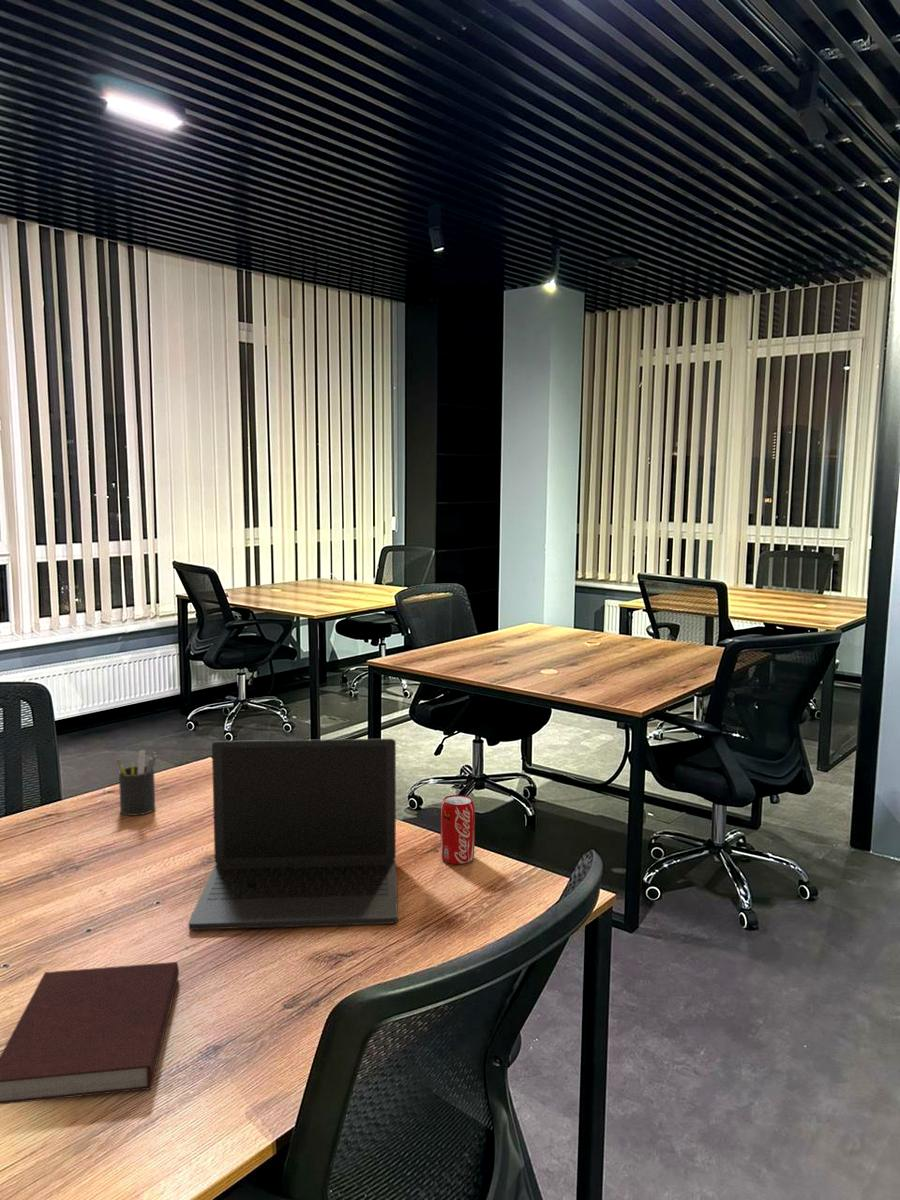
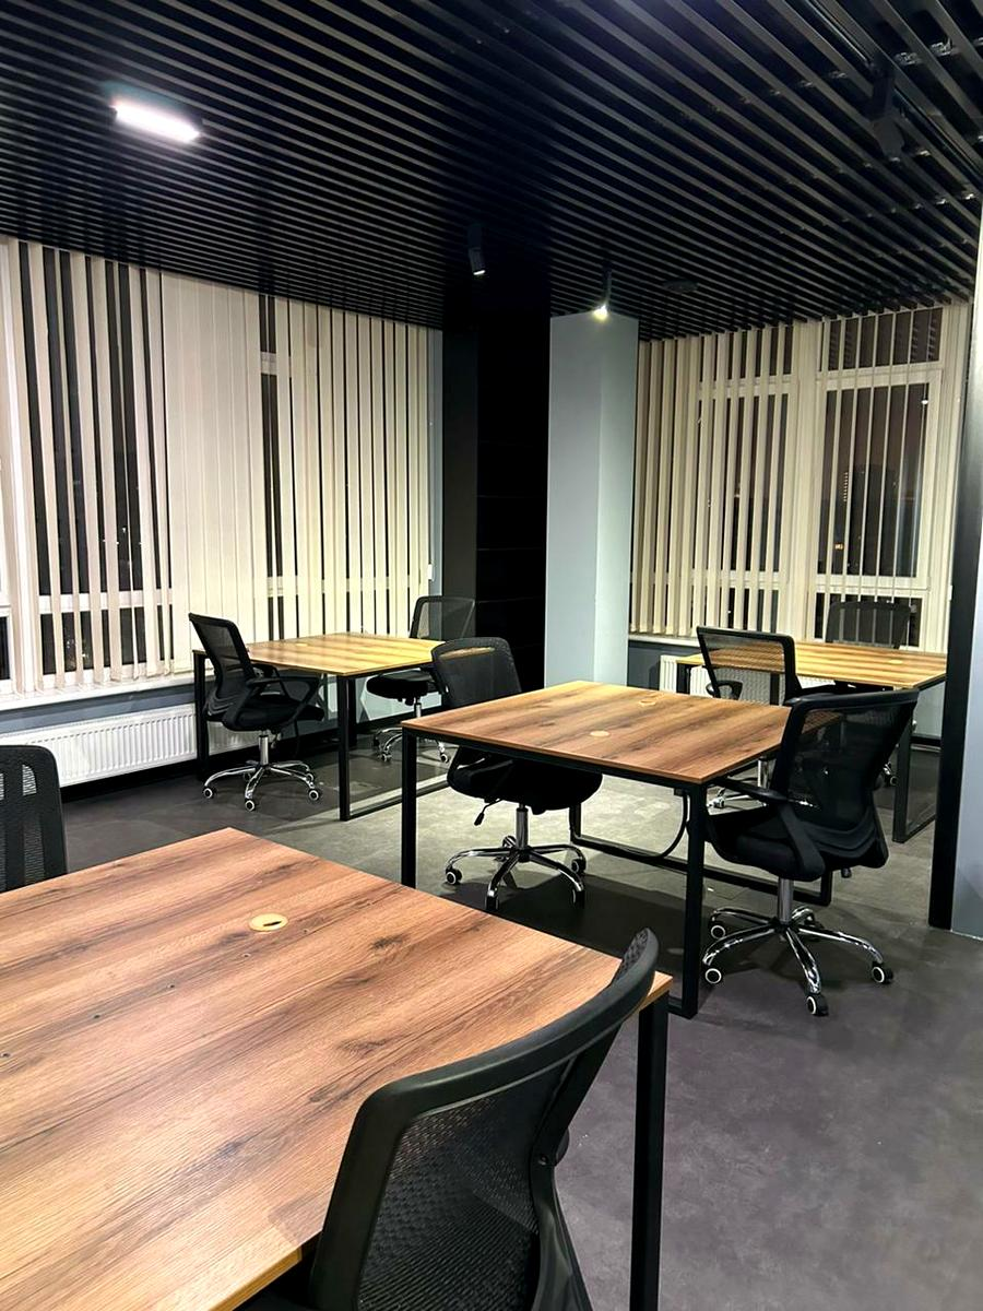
- laptop [187,738,399,931]
- pen holder [116,750,158,816]
- notebook [0,961,180,1106]
- beverage can [440,794,476,865]
